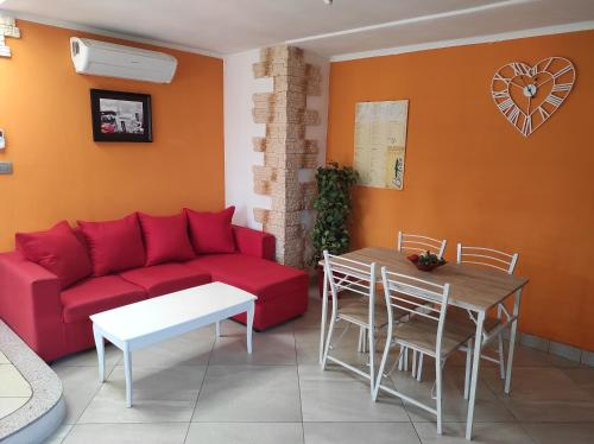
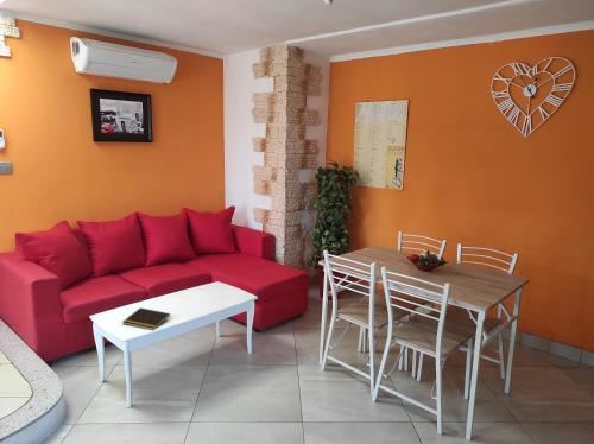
+ notepad [121,306,171,331]
